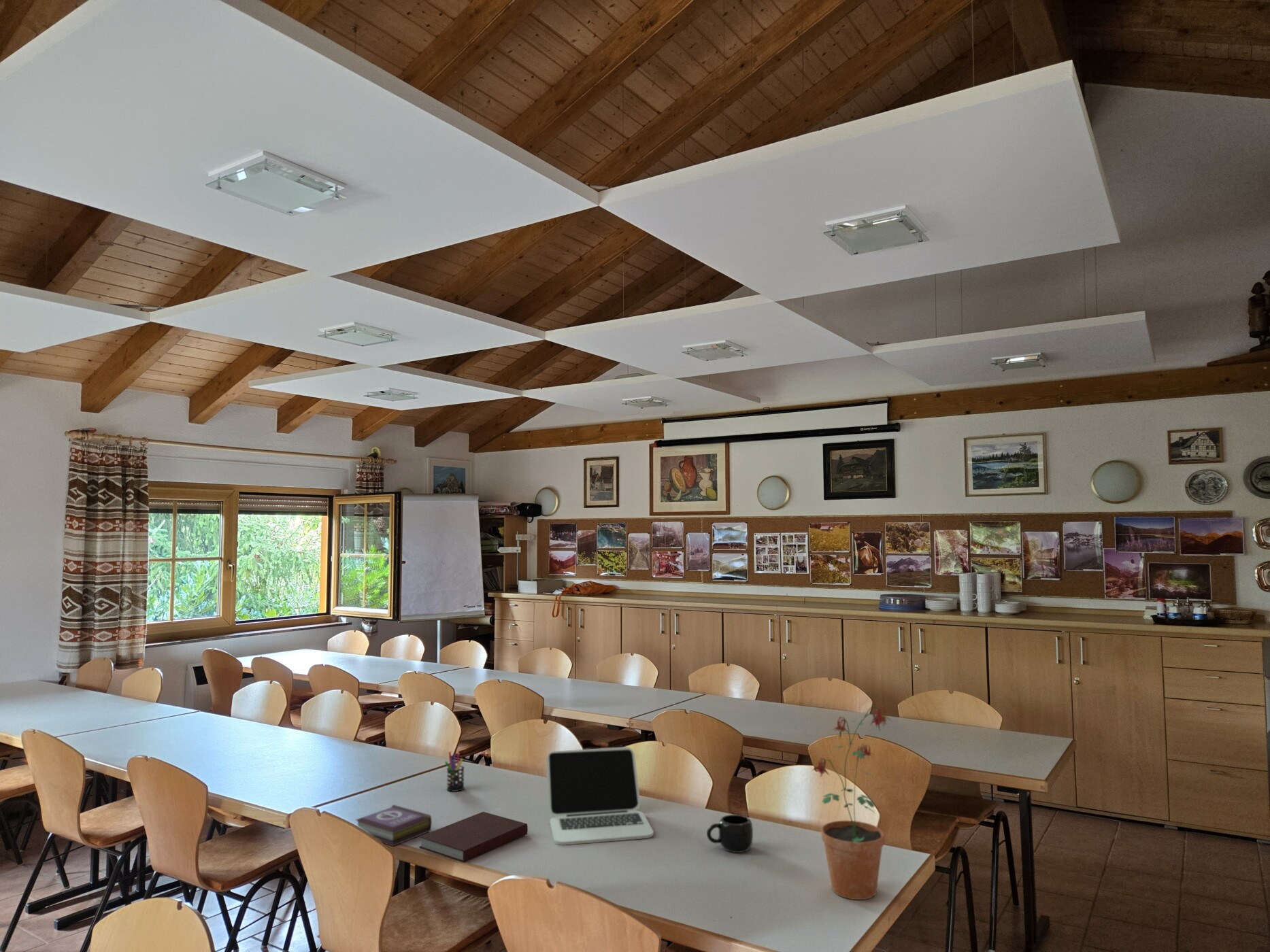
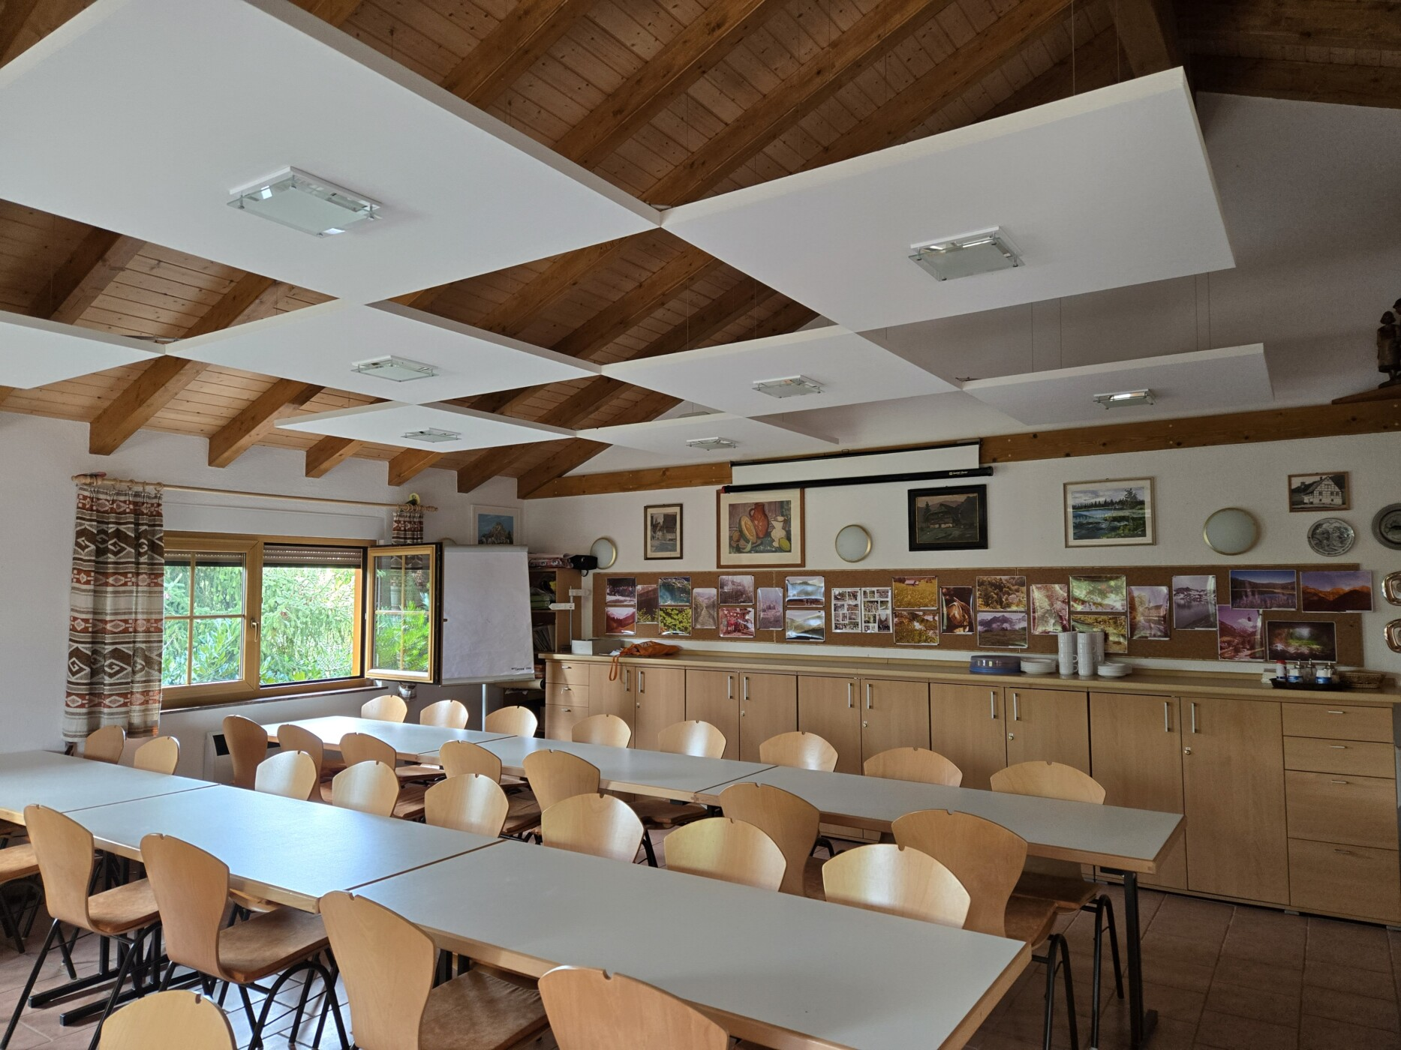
- potted plant [812,706,893,900]
- mug [706,814,754,853]
- laptop [546,746,654,846]
- pen holder [444,751,465,792]
- book [355,804,433,847]
- notebook [418,811,529,863]
